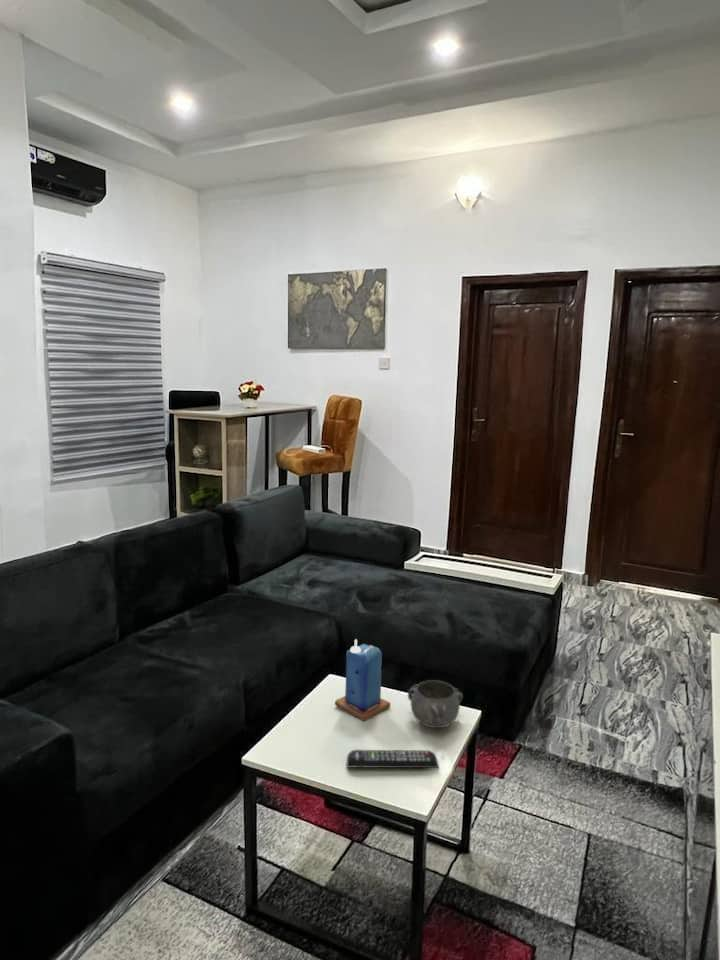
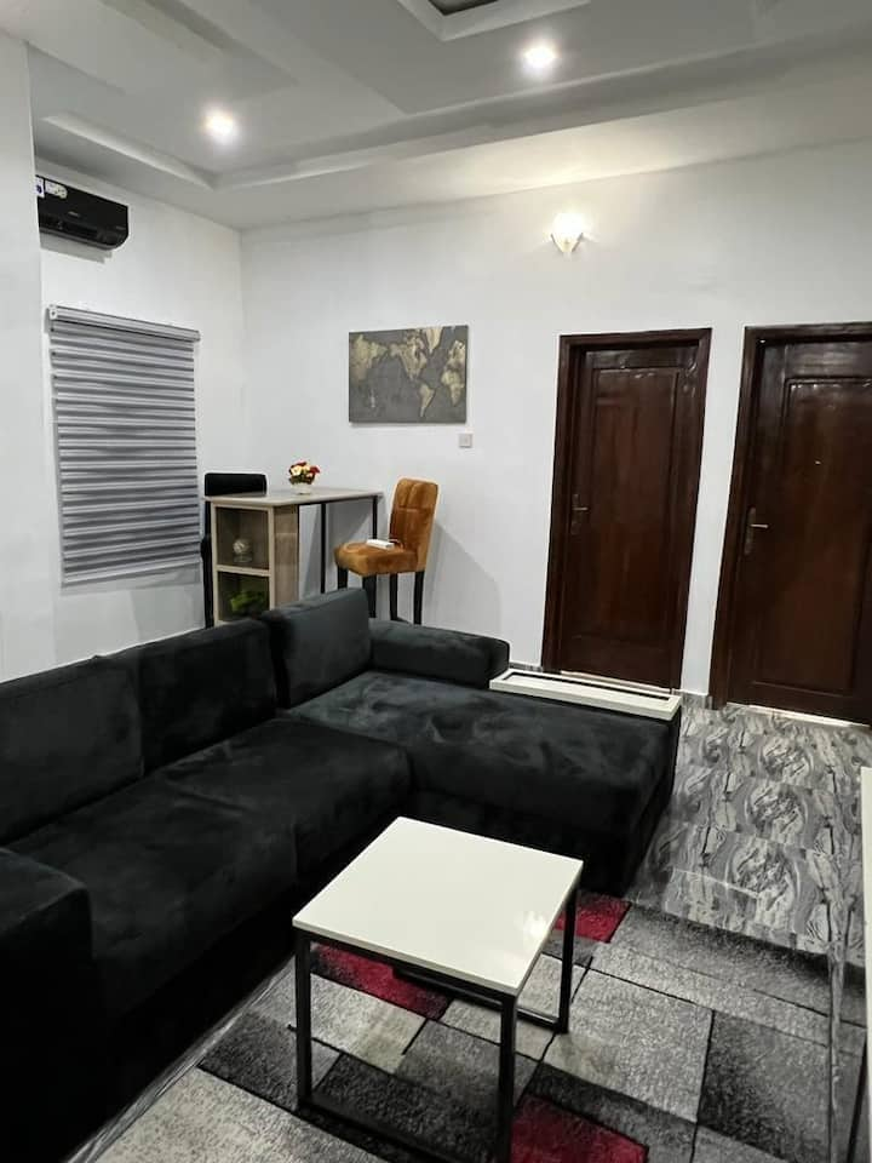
- remote control [346,749,440,769]
- candle [334,638,391,722]
- decorative bowl [407,679,464,729]
